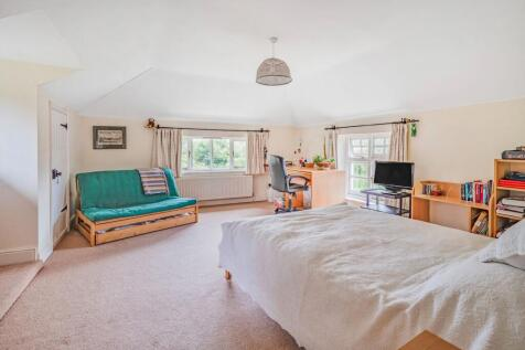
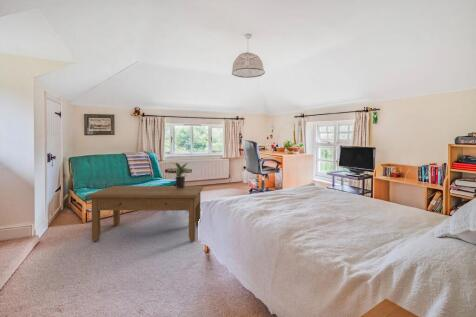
+ coffee table [86,185,204,242]
+ potted plant [168,160,193,189]
+ side table [164,167,193,186]
